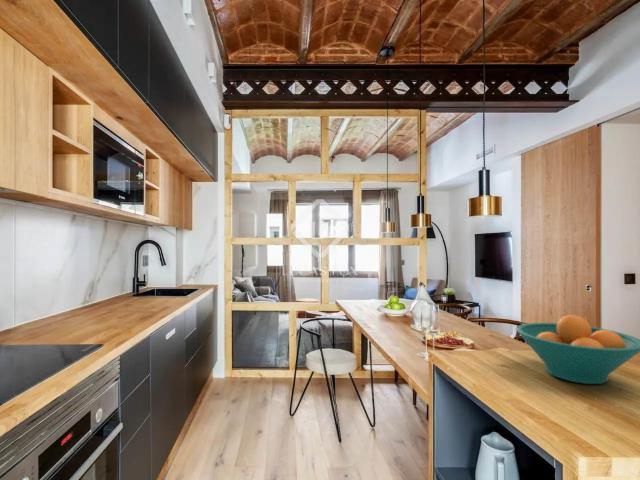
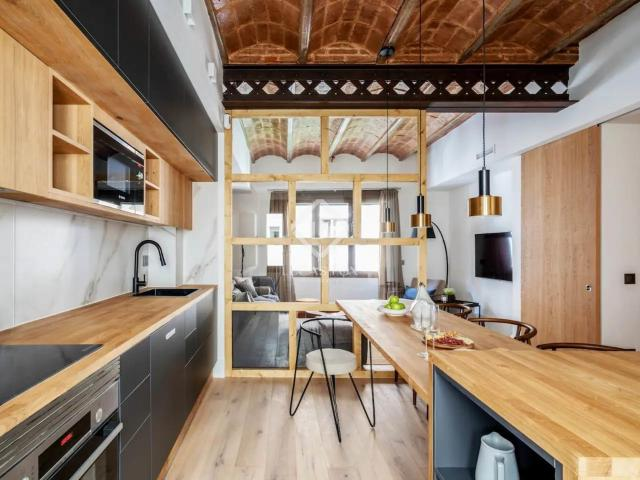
- fruit bowl [515,314,640,385]
